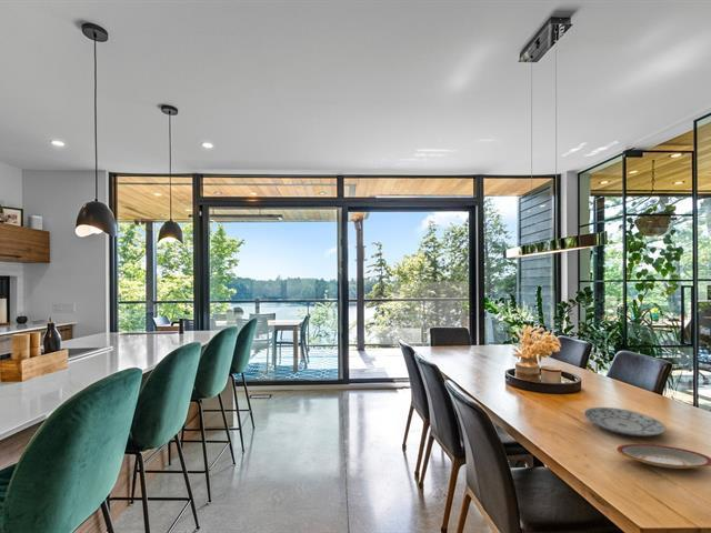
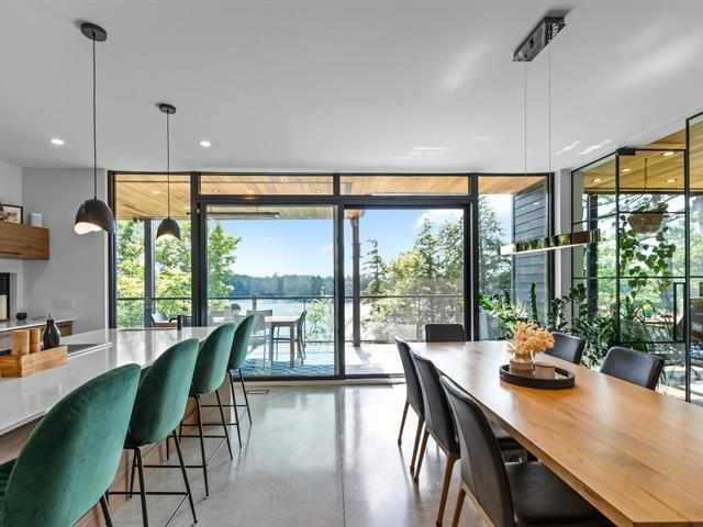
- plate [615,443,711,470]
- plate [582,406,667,438]
